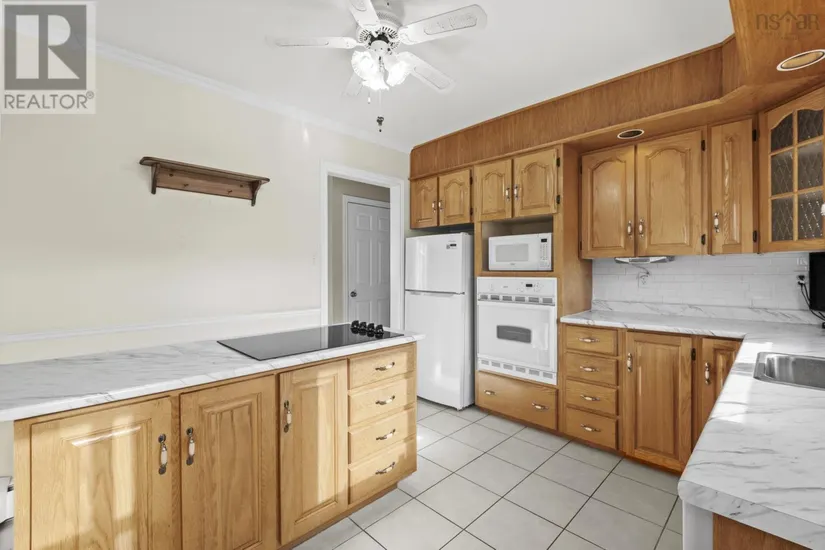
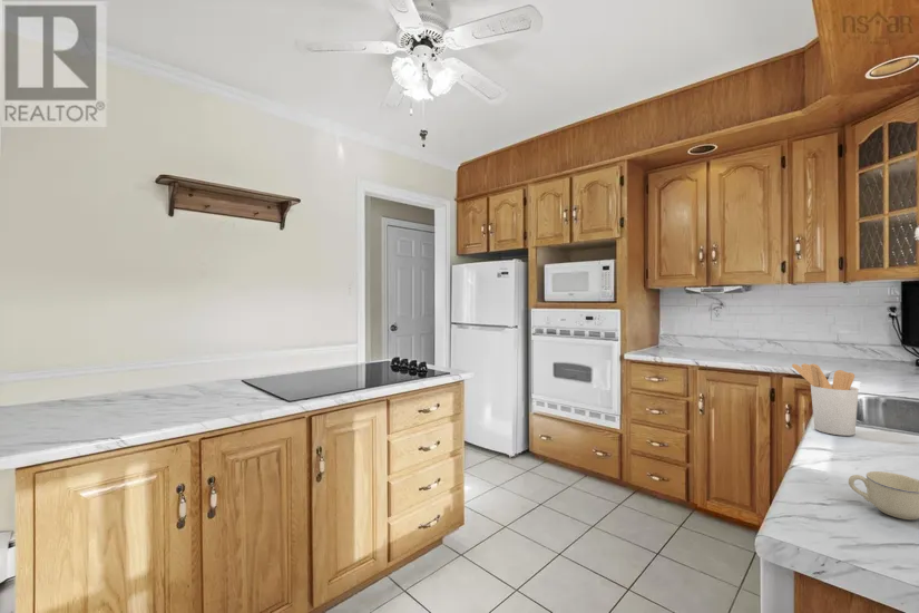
+ cup [848,470,919,520]
+ utensil holder [791,362,859,437]
